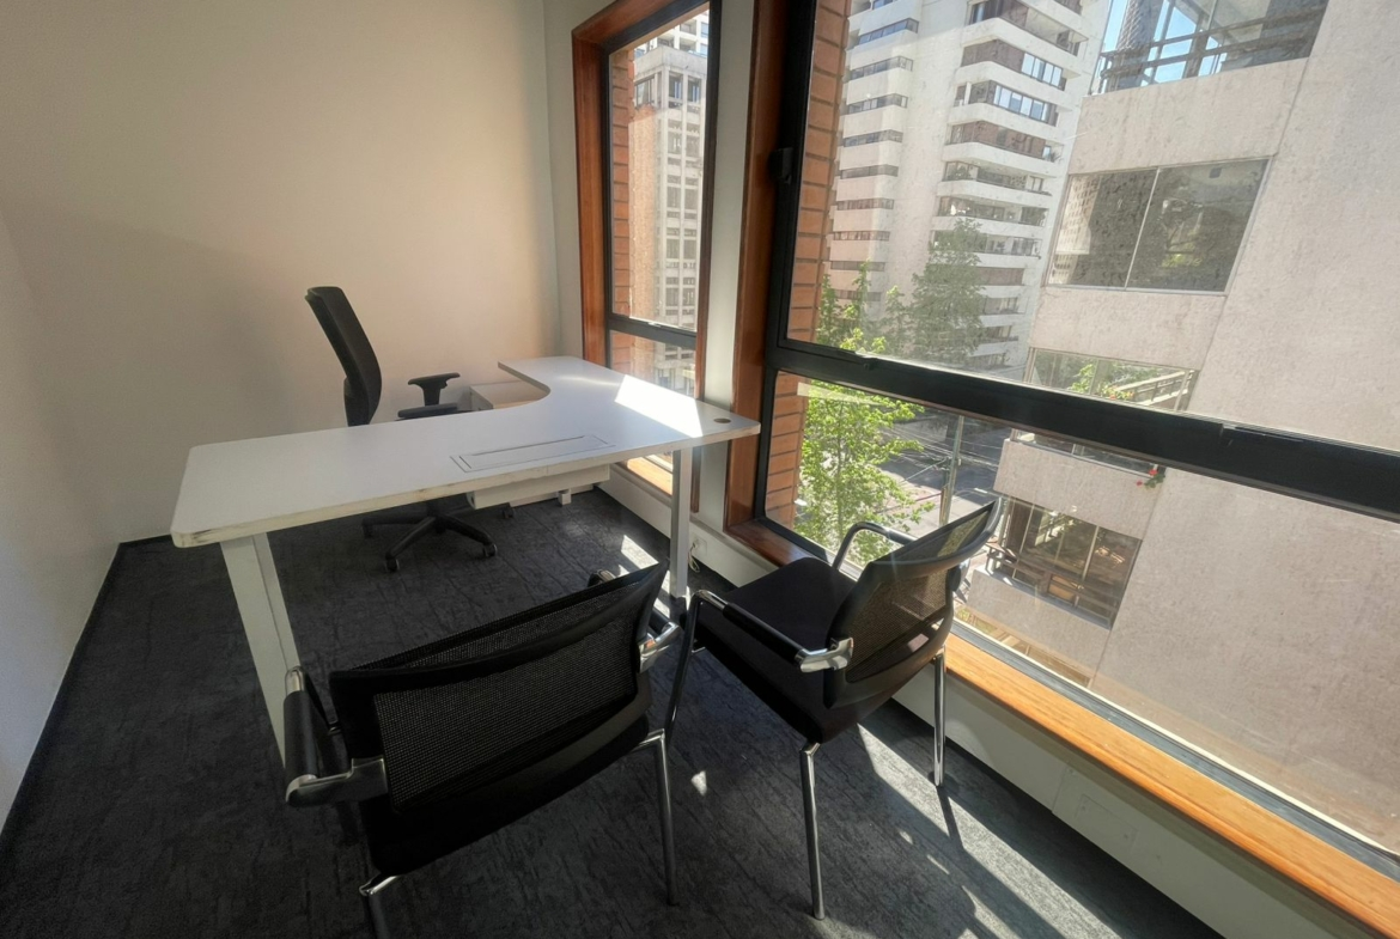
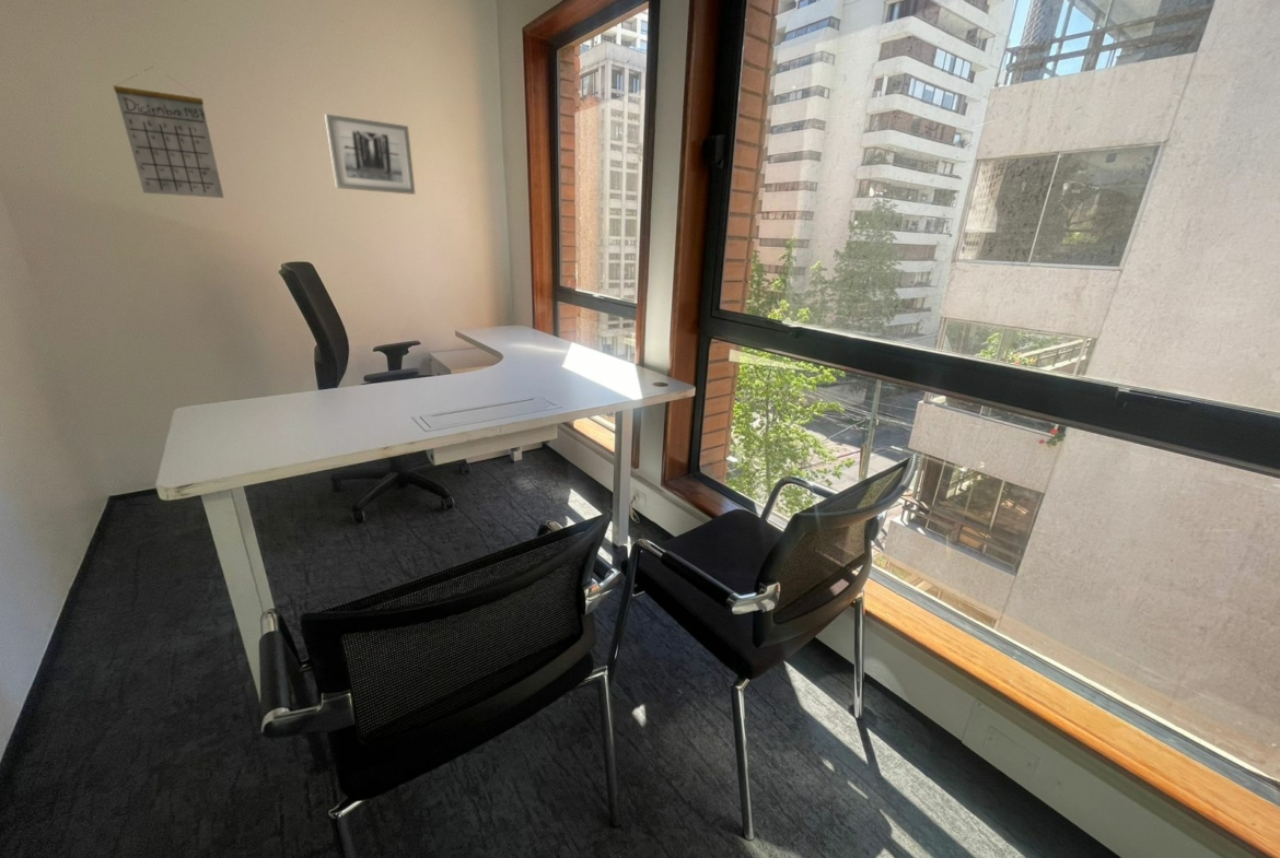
+ wall art [324,113,417,196]
+ calendar [113,66,225,199]
